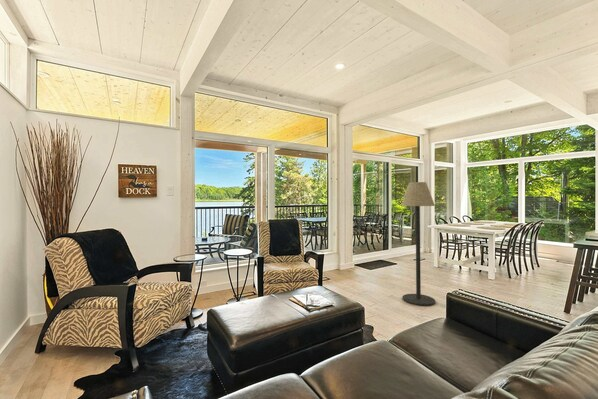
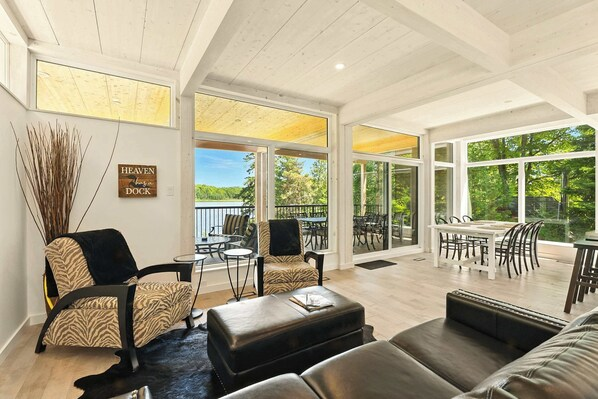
- floor lamp [400,181,436,307]
